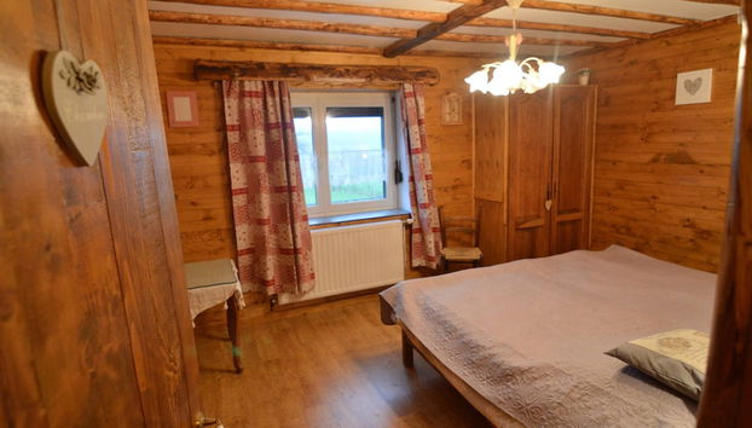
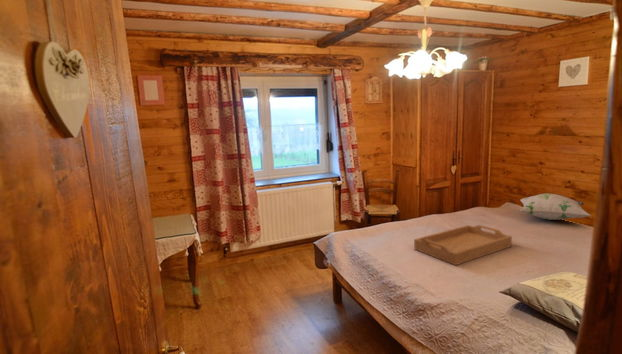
+ serving tray [413,224,513,266]
+ decorative pillow [519,192,592,221]
